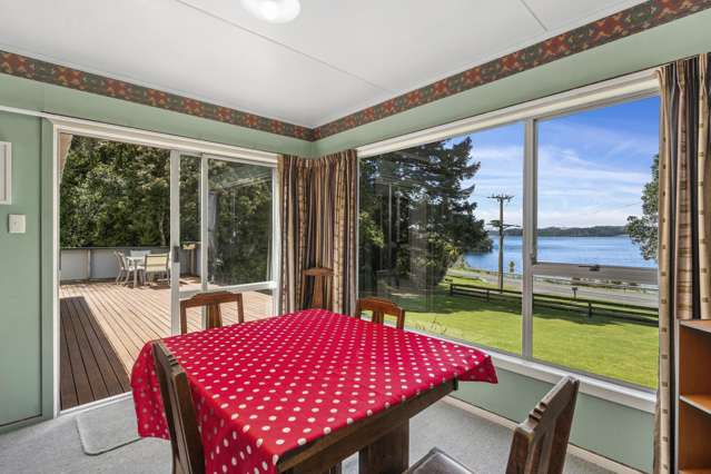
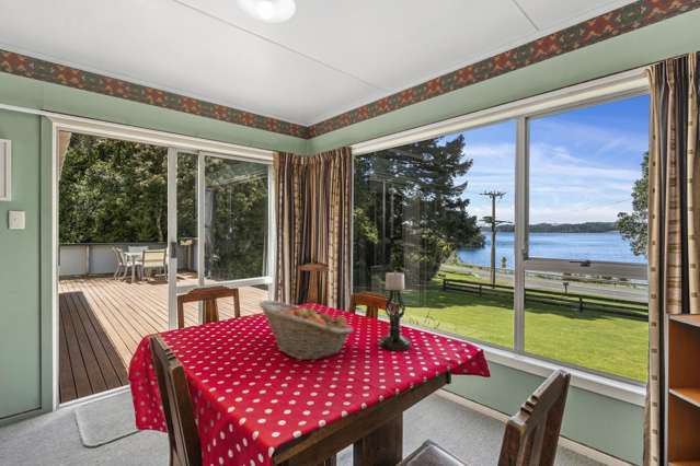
+ candle holder [378,269,412,352]
+ fruit basket [259,300,355,361]
